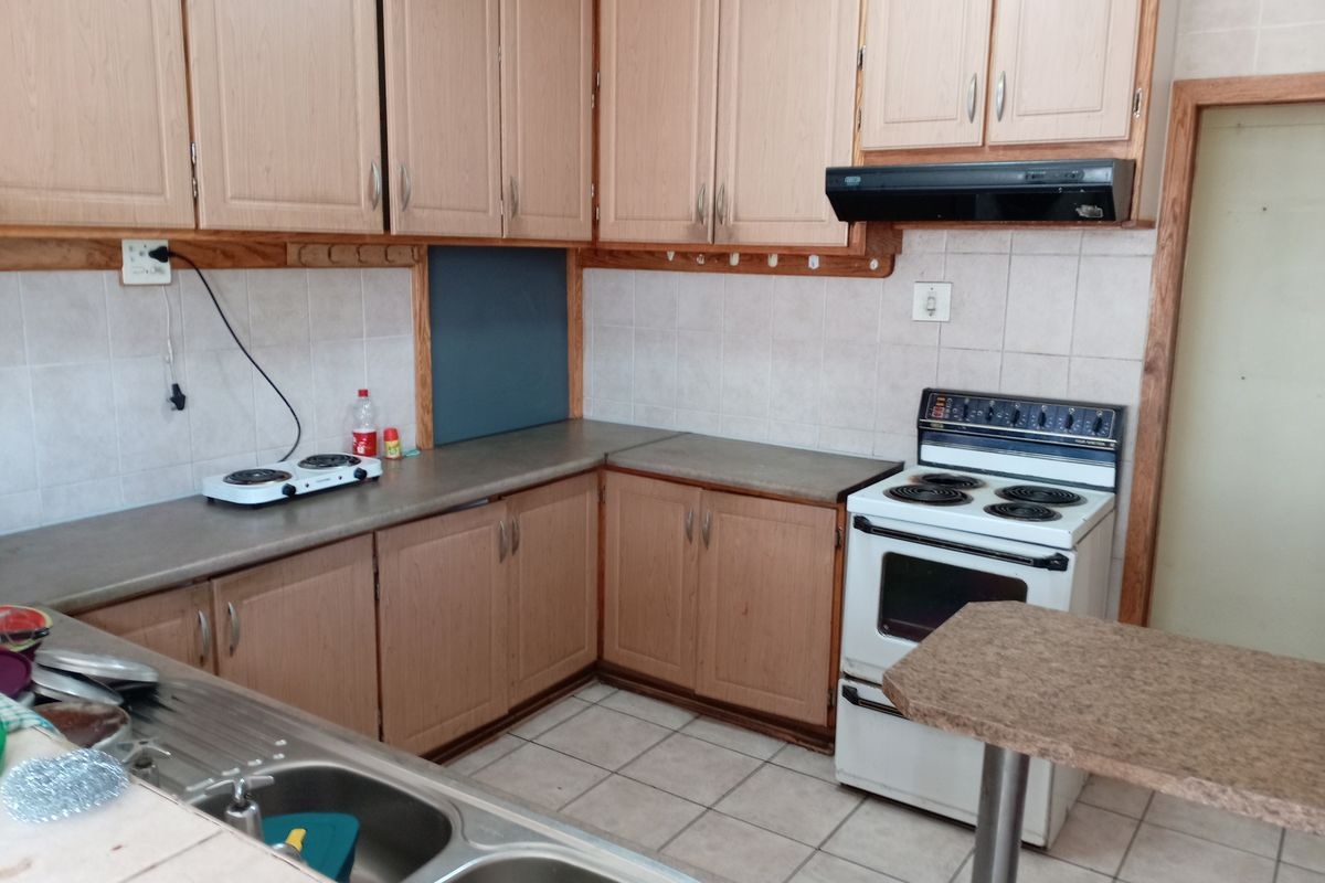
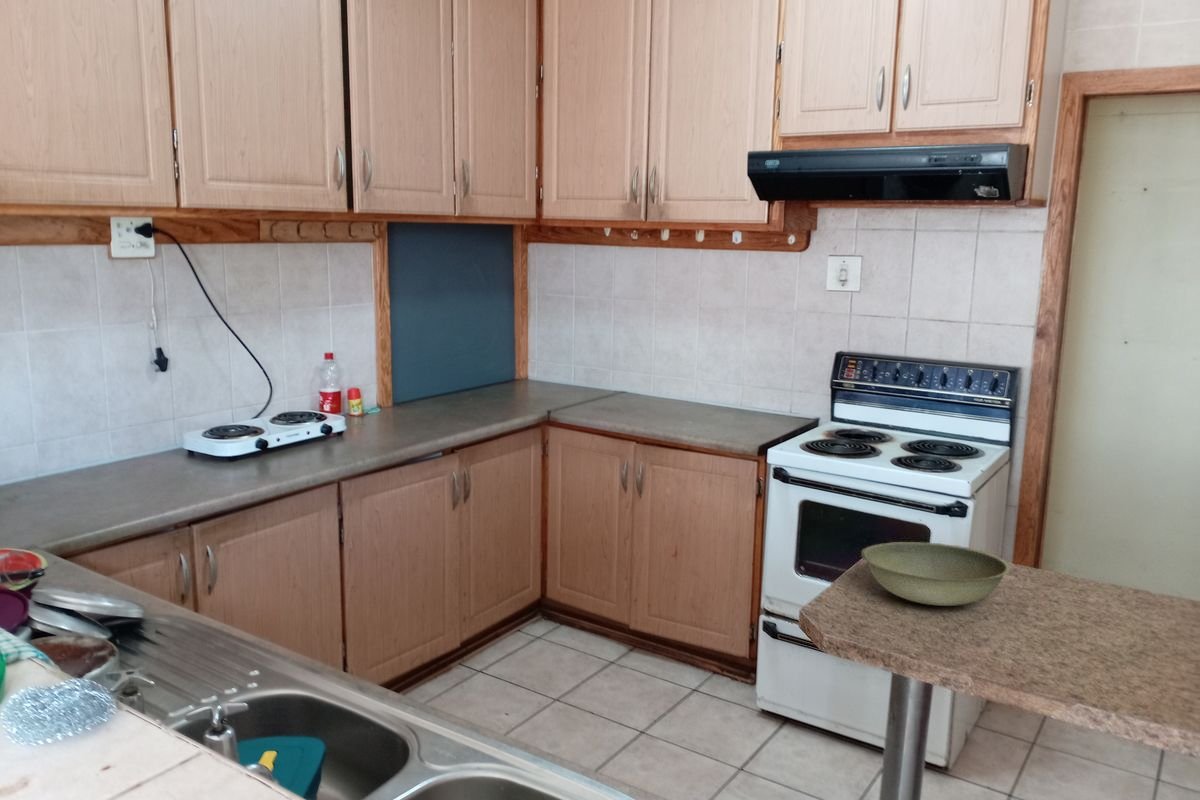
+ bowl [860,541,1012,607]
